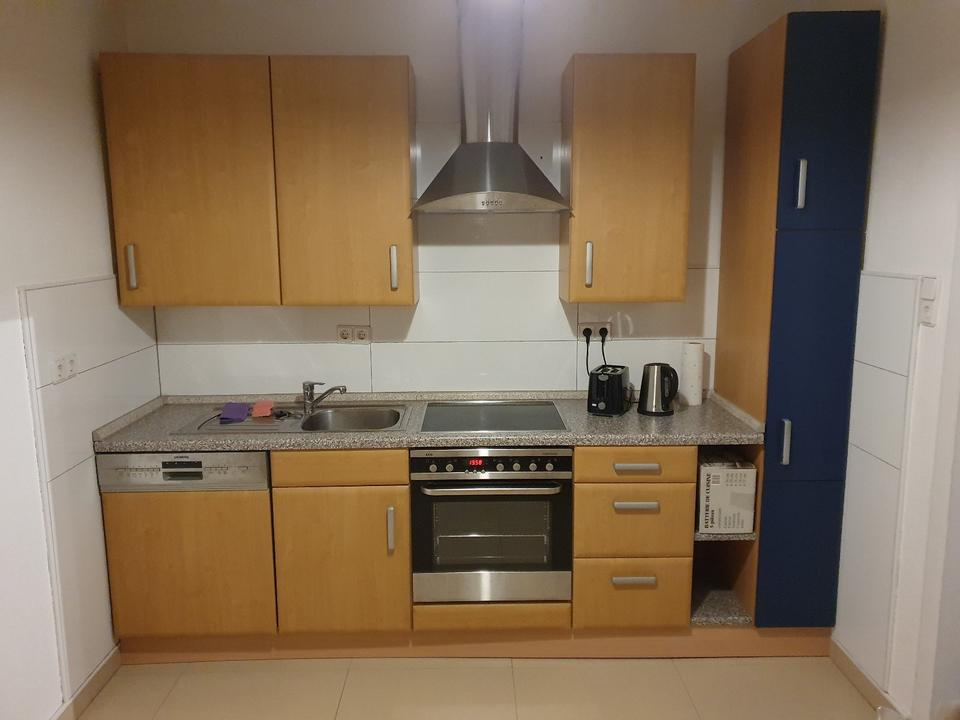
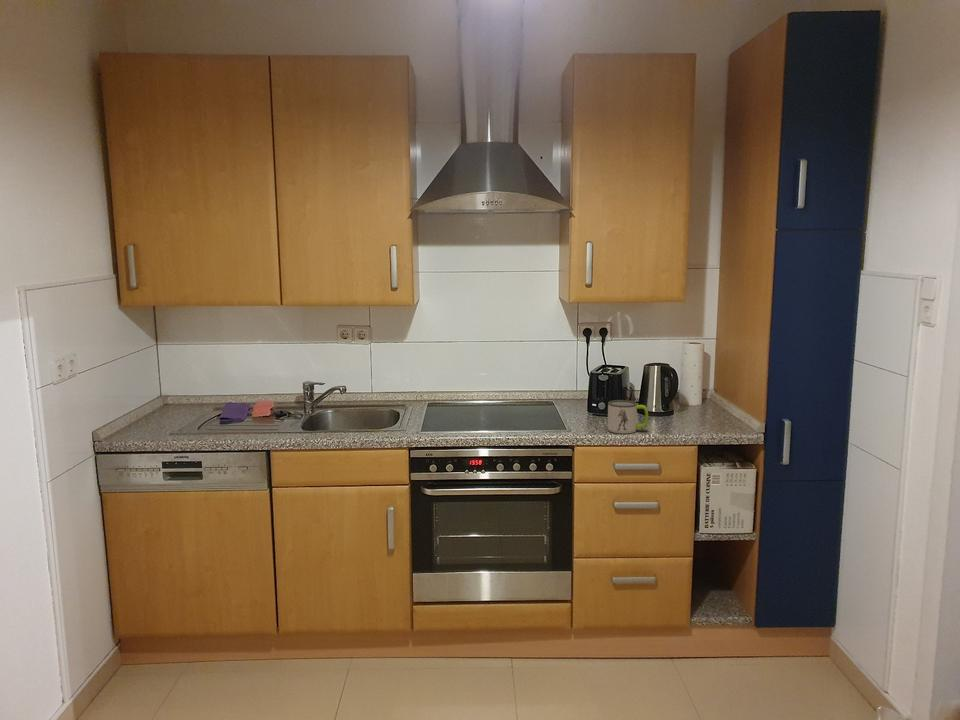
+ mug [607,399,649,435]
